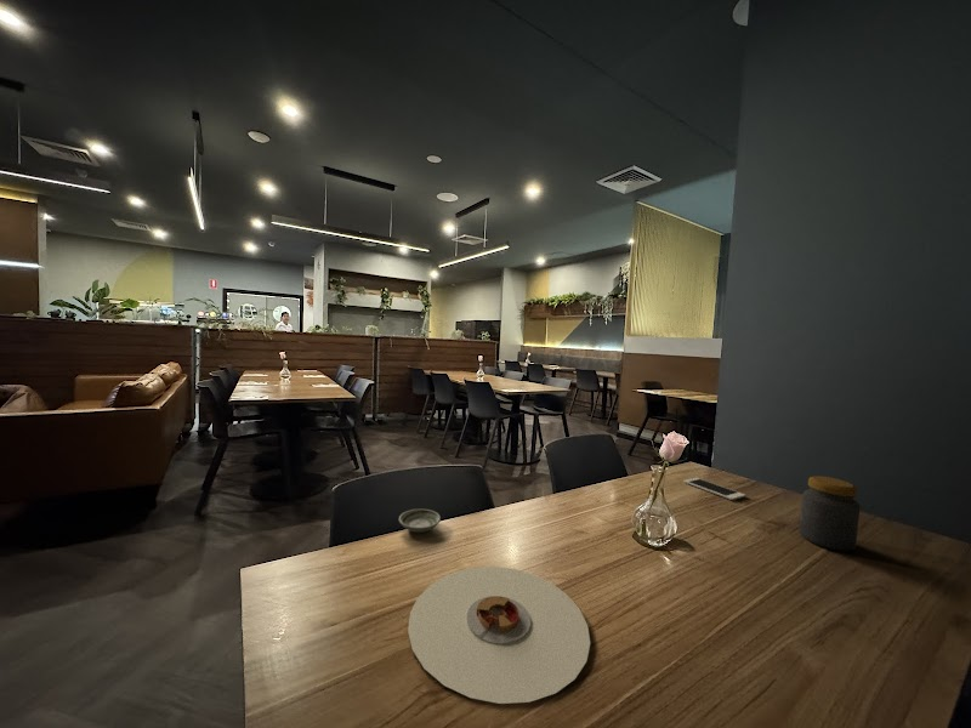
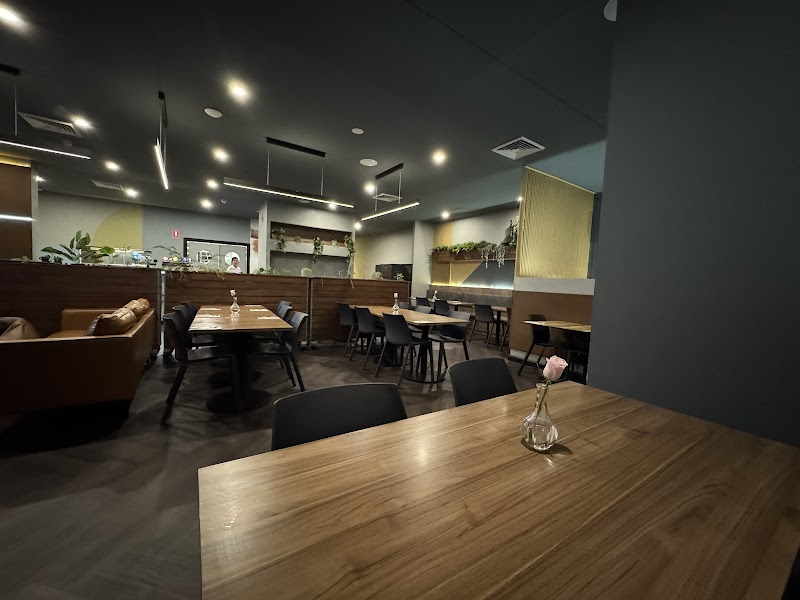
- plate [407,565,591,705]
- cell phone [682,477,746,501]
- saucer [398,508,442,534]
- jar [797,474,862,553]
